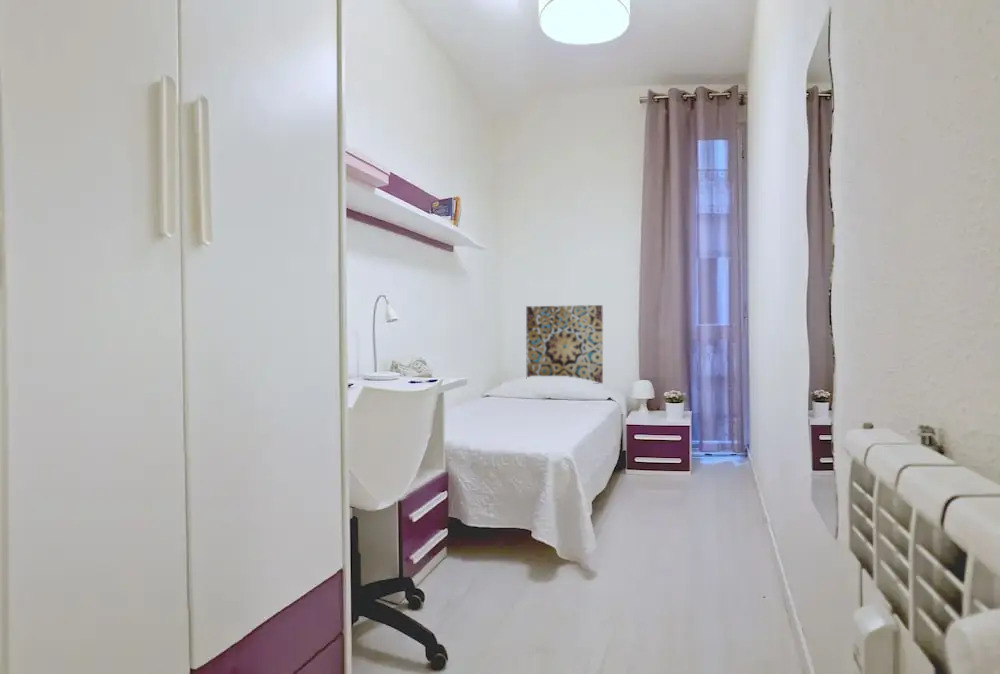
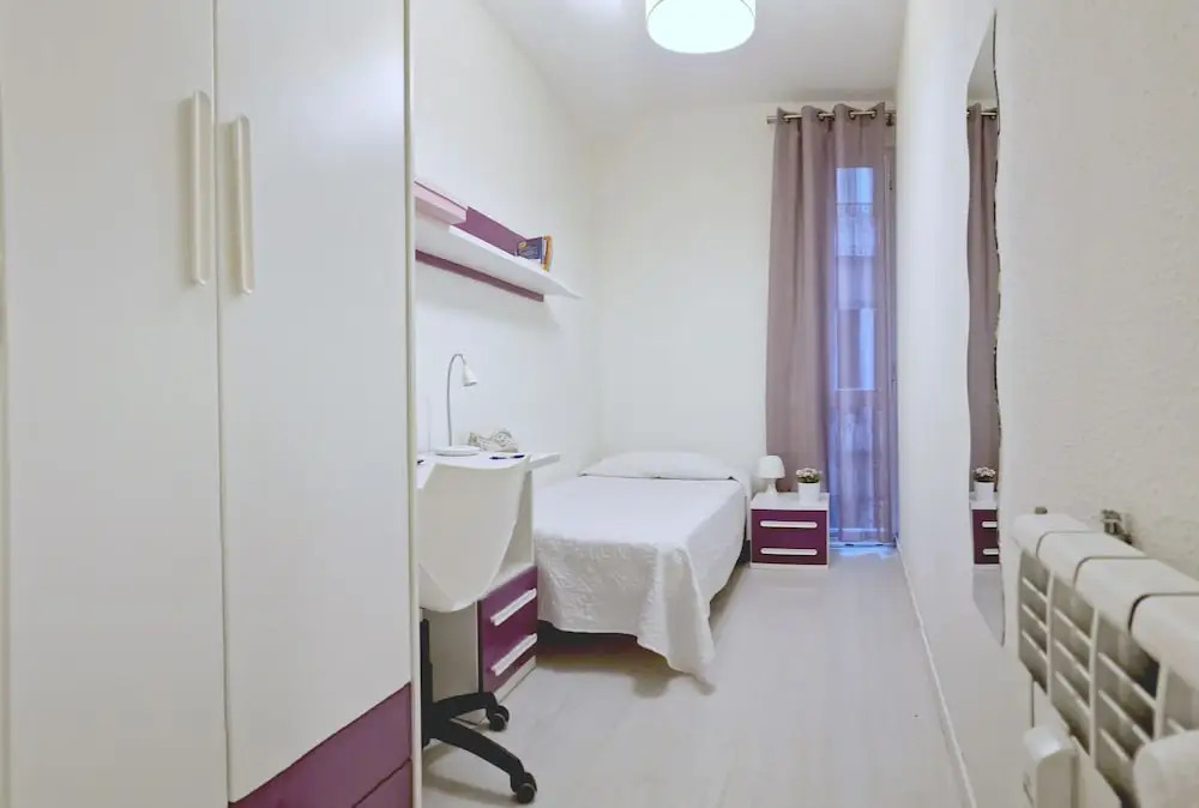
- wall art [525,304,604,385]
